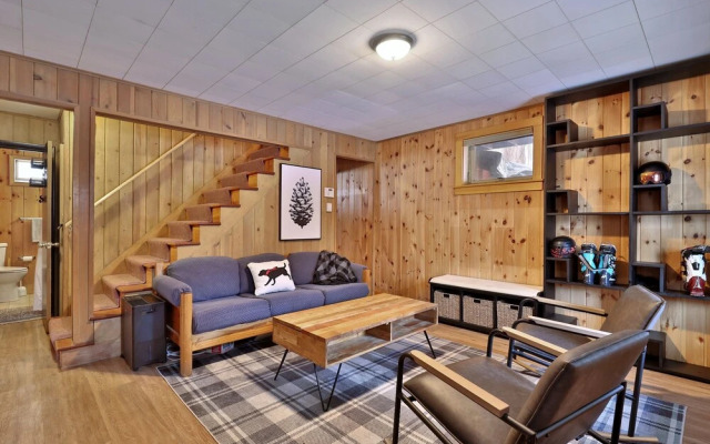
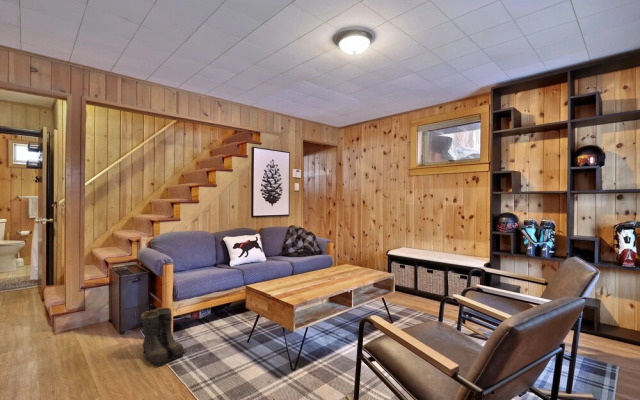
+ boots [140,307,187,367]
